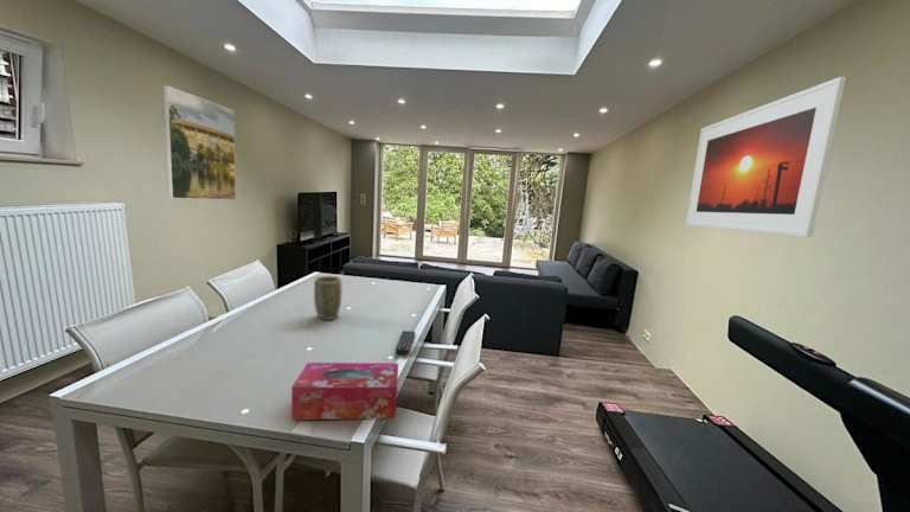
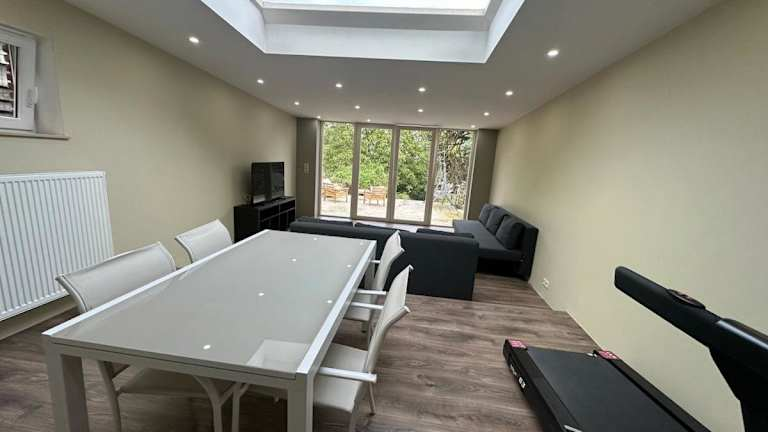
- plant pot [313,275,342,321]
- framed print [685,76,847,238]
- remote control [395,329,416,357]
- tissue box [290,361,399,421]
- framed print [162,84,237,201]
